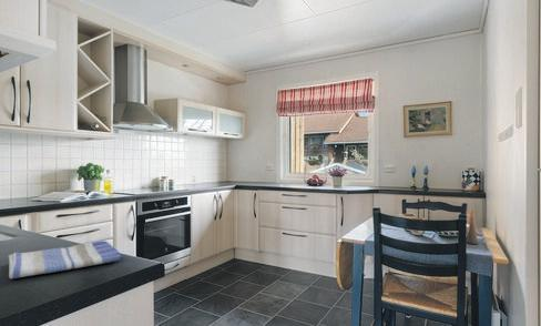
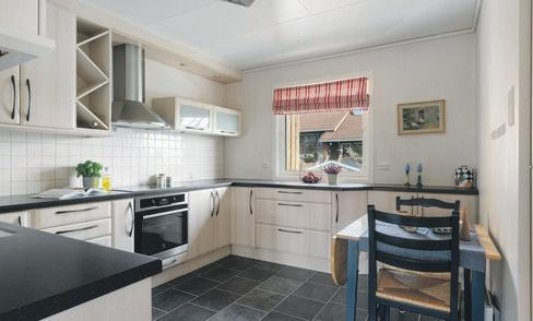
- dish towel [7,240,124,279]
